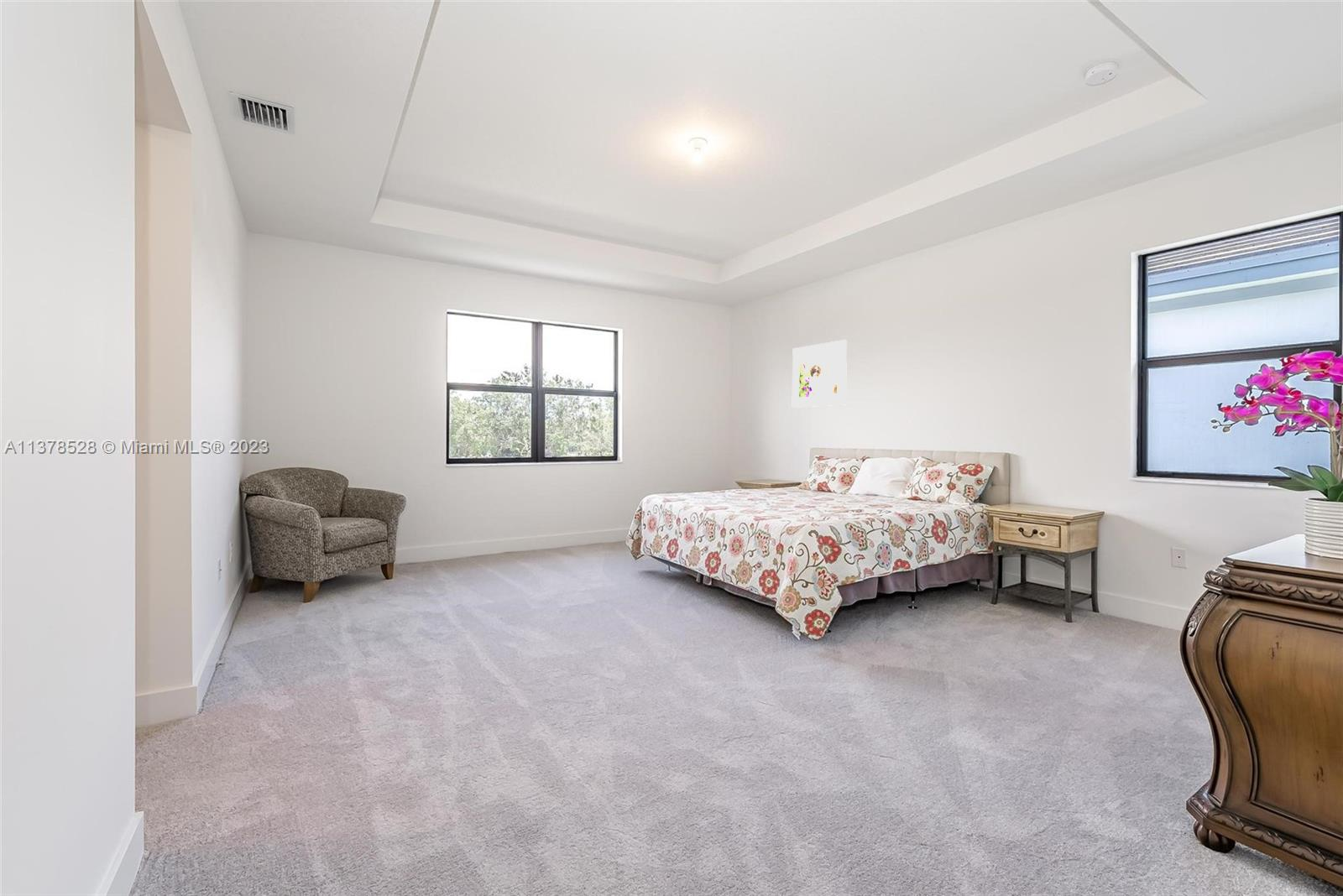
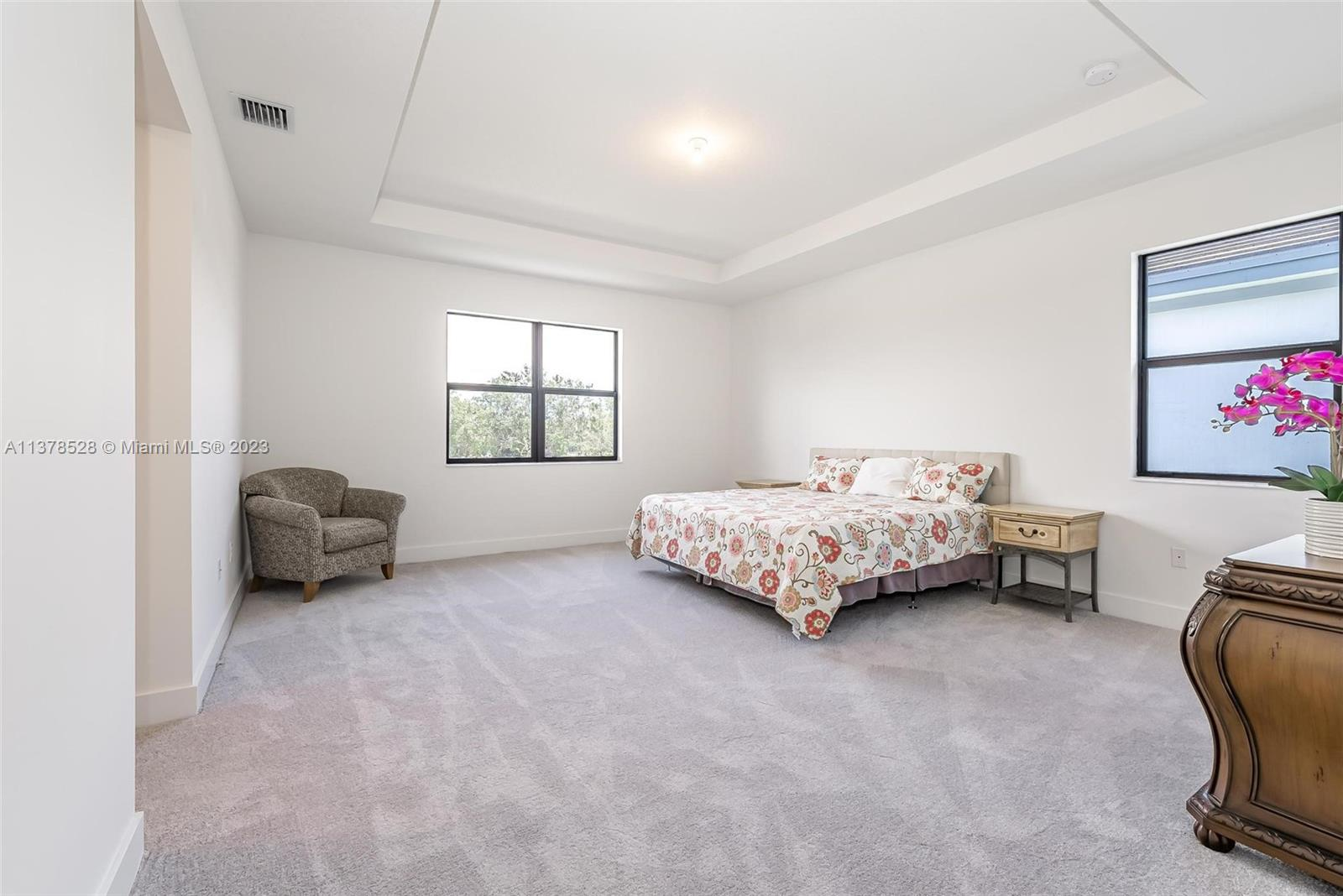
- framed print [792,339,848,409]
